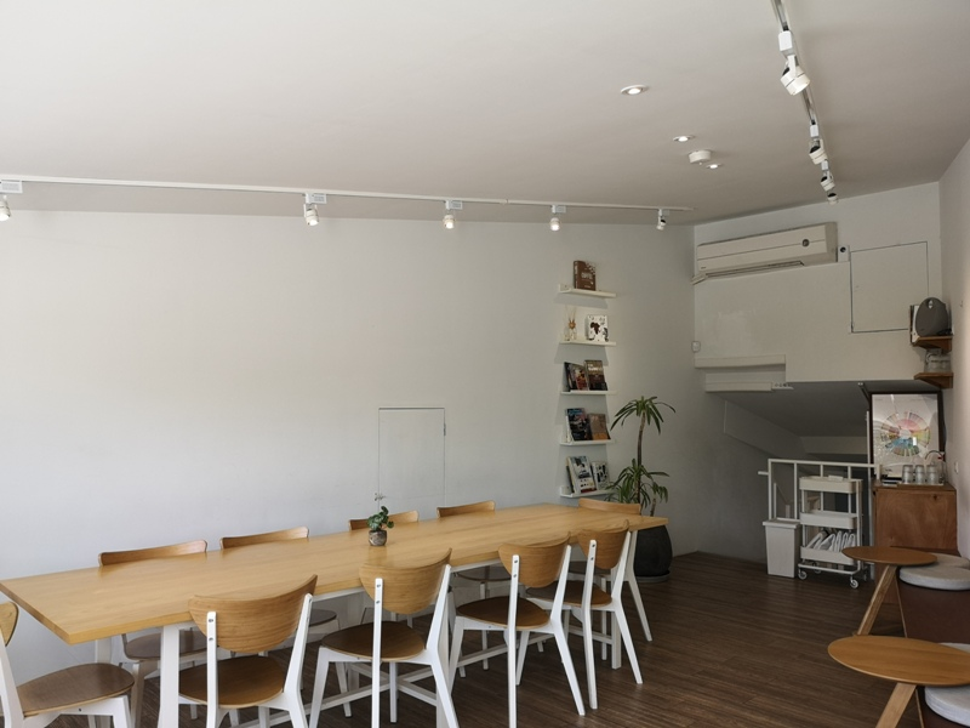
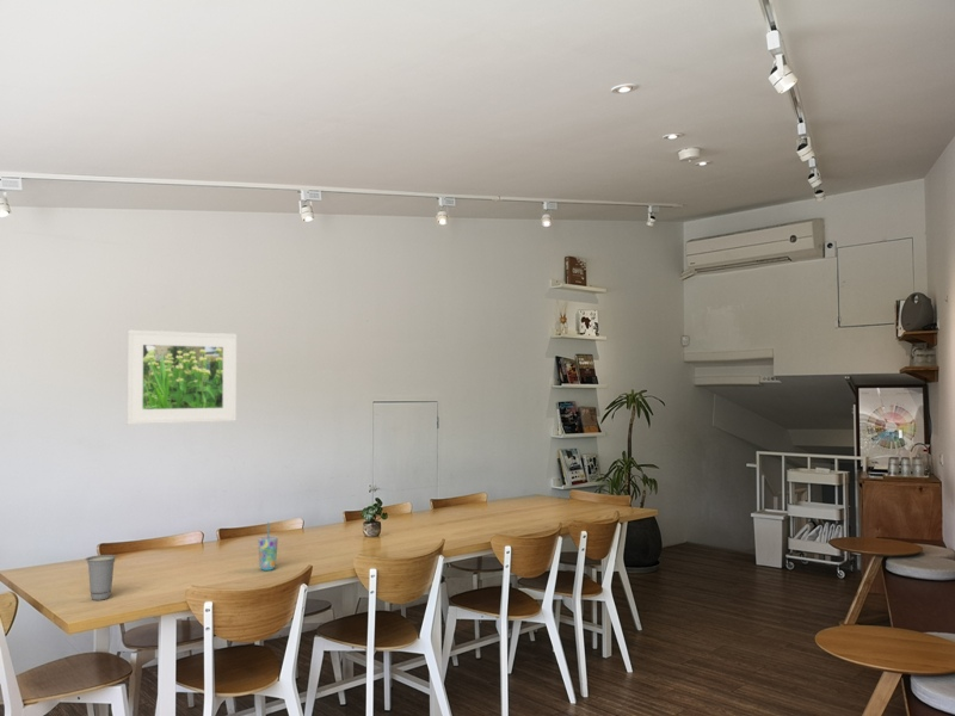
+ cup [257,521,279,572]
+ cup [85,554,118,601]
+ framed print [125,328,238,426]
